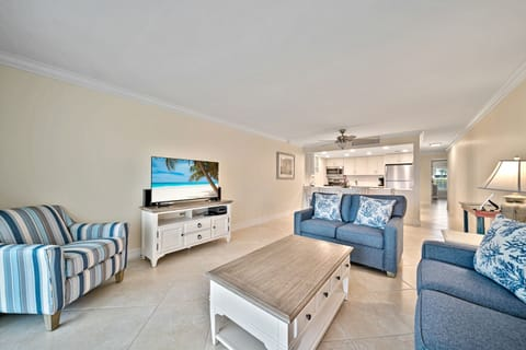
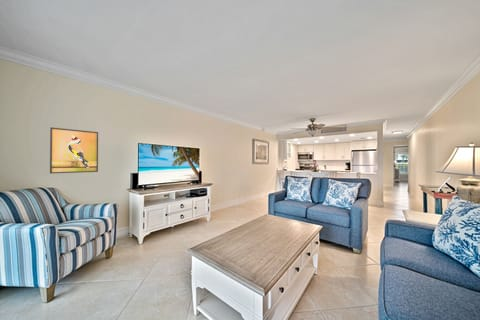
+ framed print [49,126,99,174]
